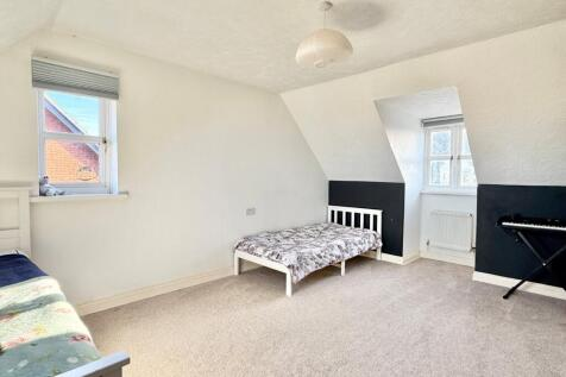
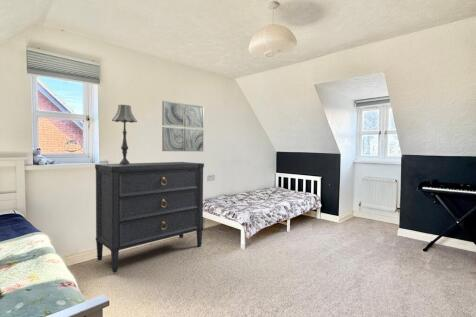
+ table lamp [111,104,138,165]
+ wall art [161,100,205,152]
+ dresser [94,161,205,274]
